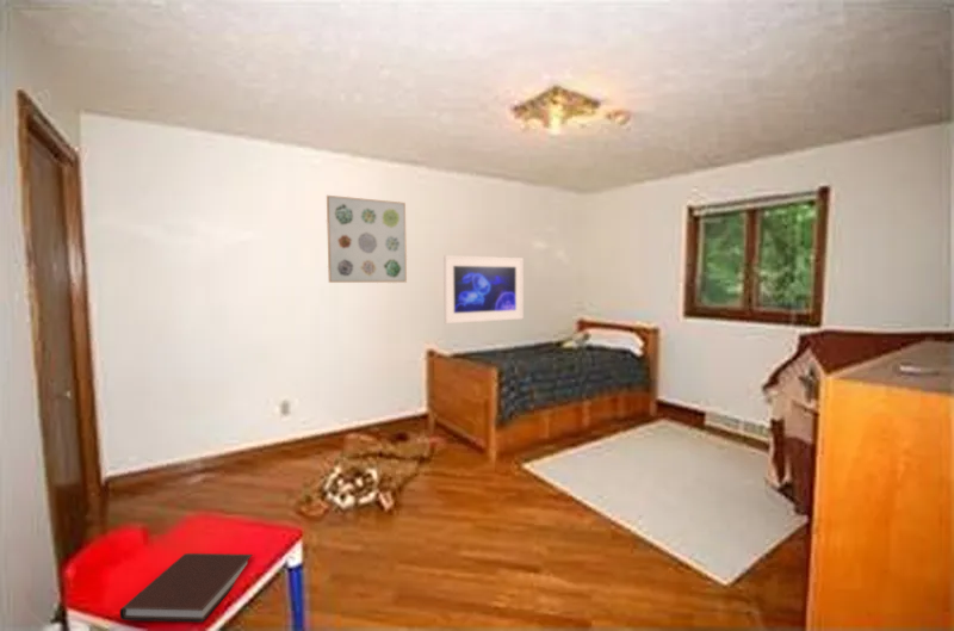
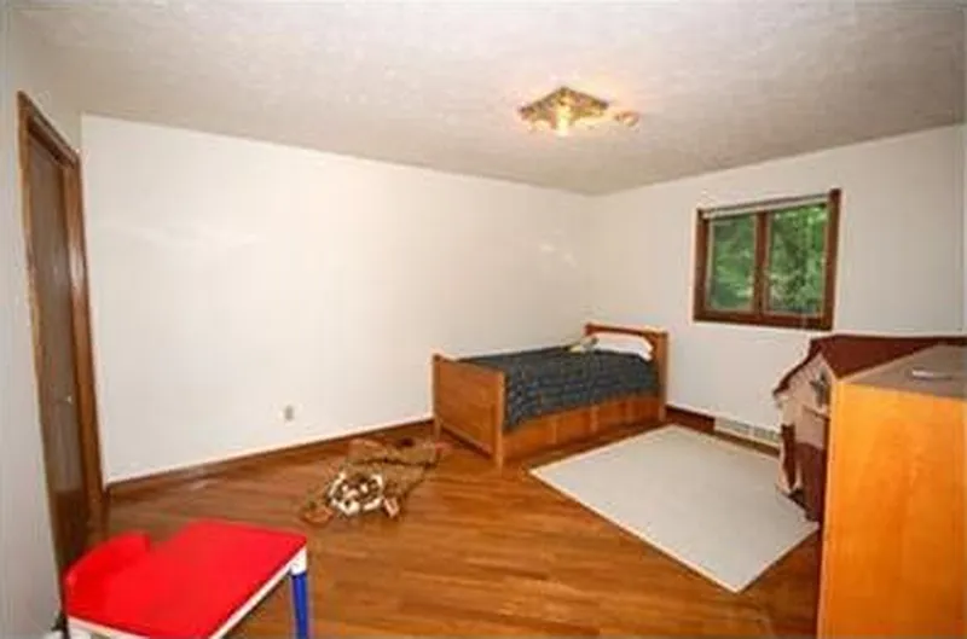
- notebook [119,552,254,623]
- wall art [326,194,408,284]
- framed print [442,254,525,324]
